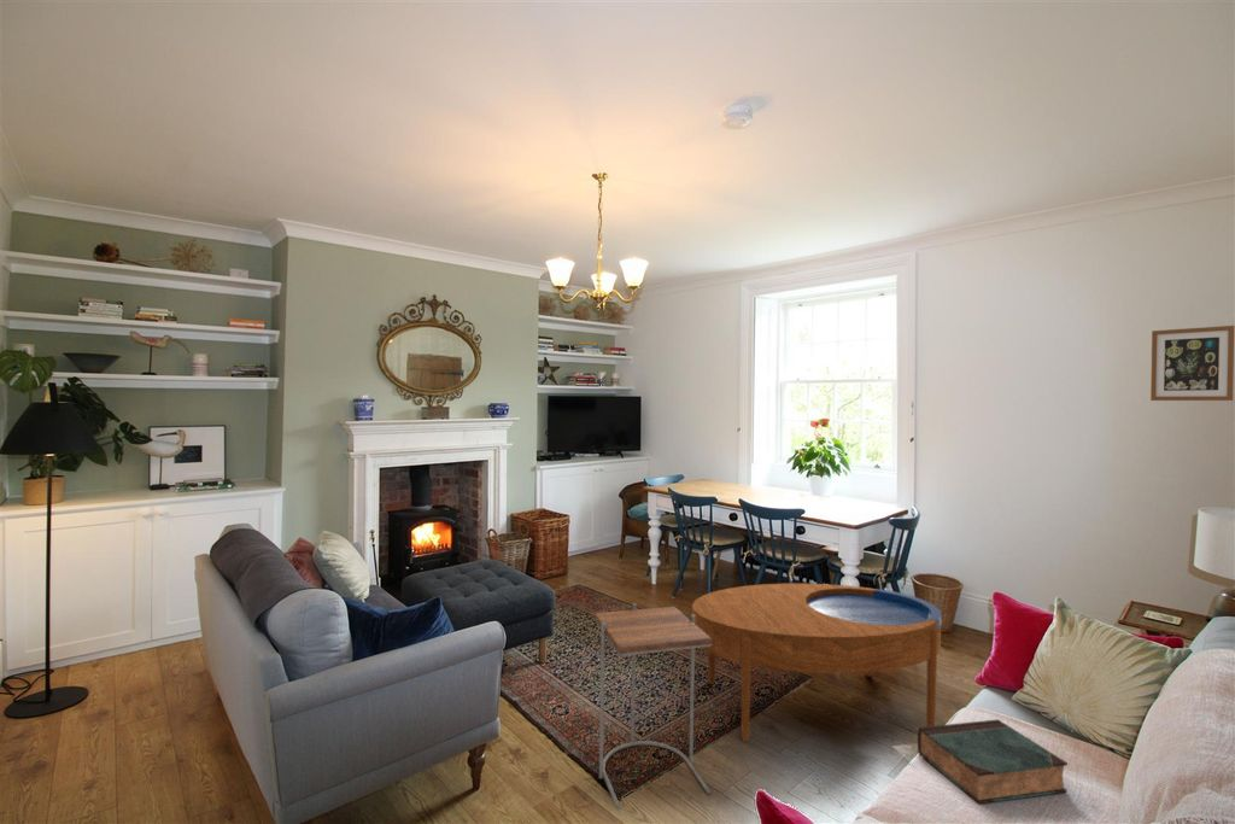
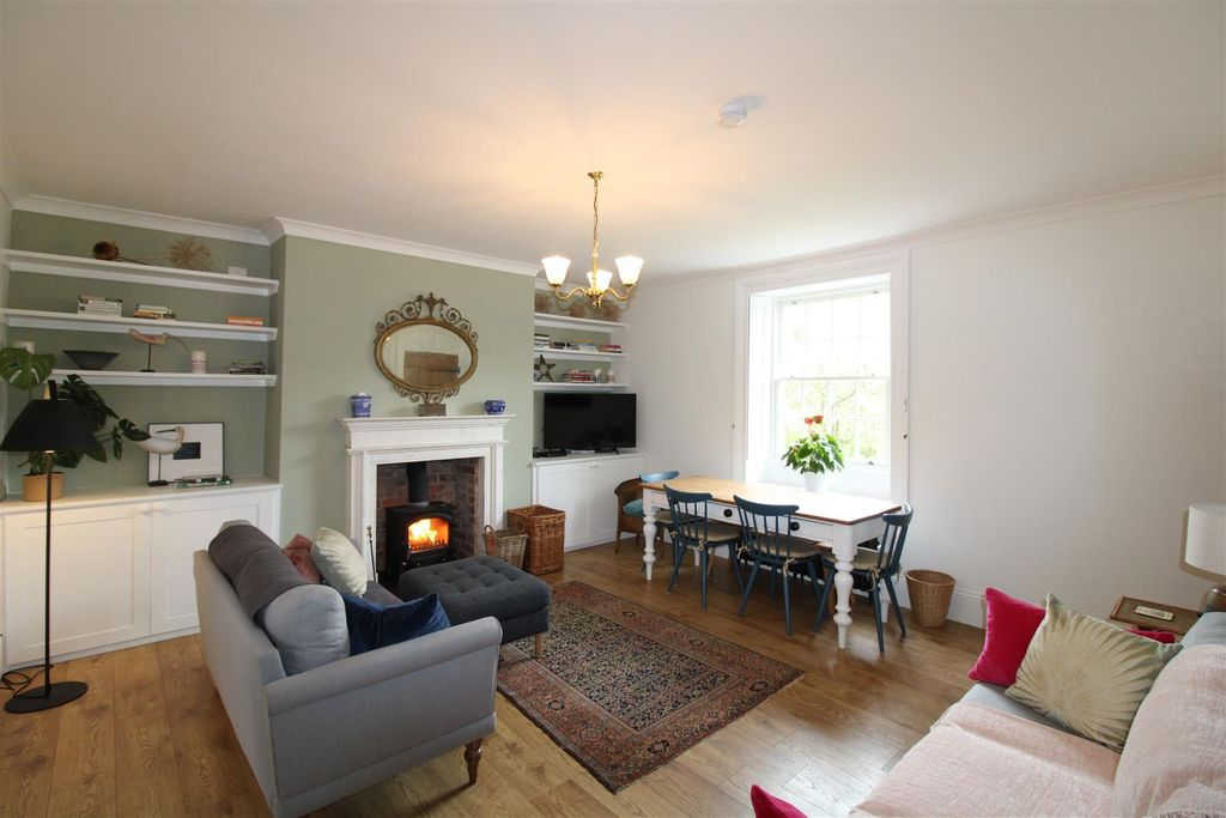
- wall art [1149,325,1235,402]
- coffee table [691,583,943,742]
- side table [593,602,712,811]
- book [917,718,1069,805]
